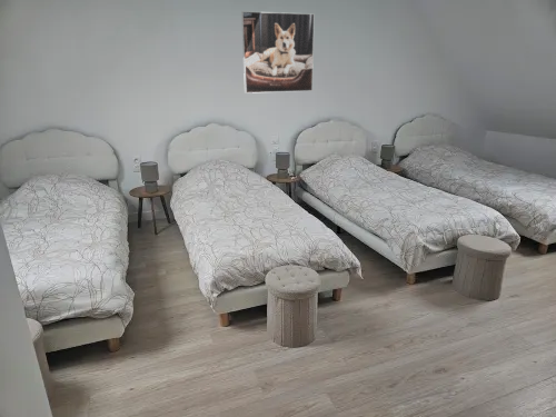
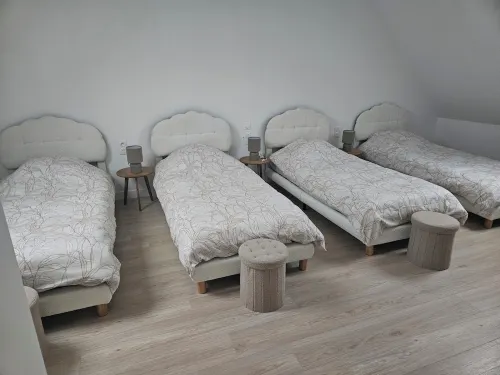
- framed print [240,10,316,95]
